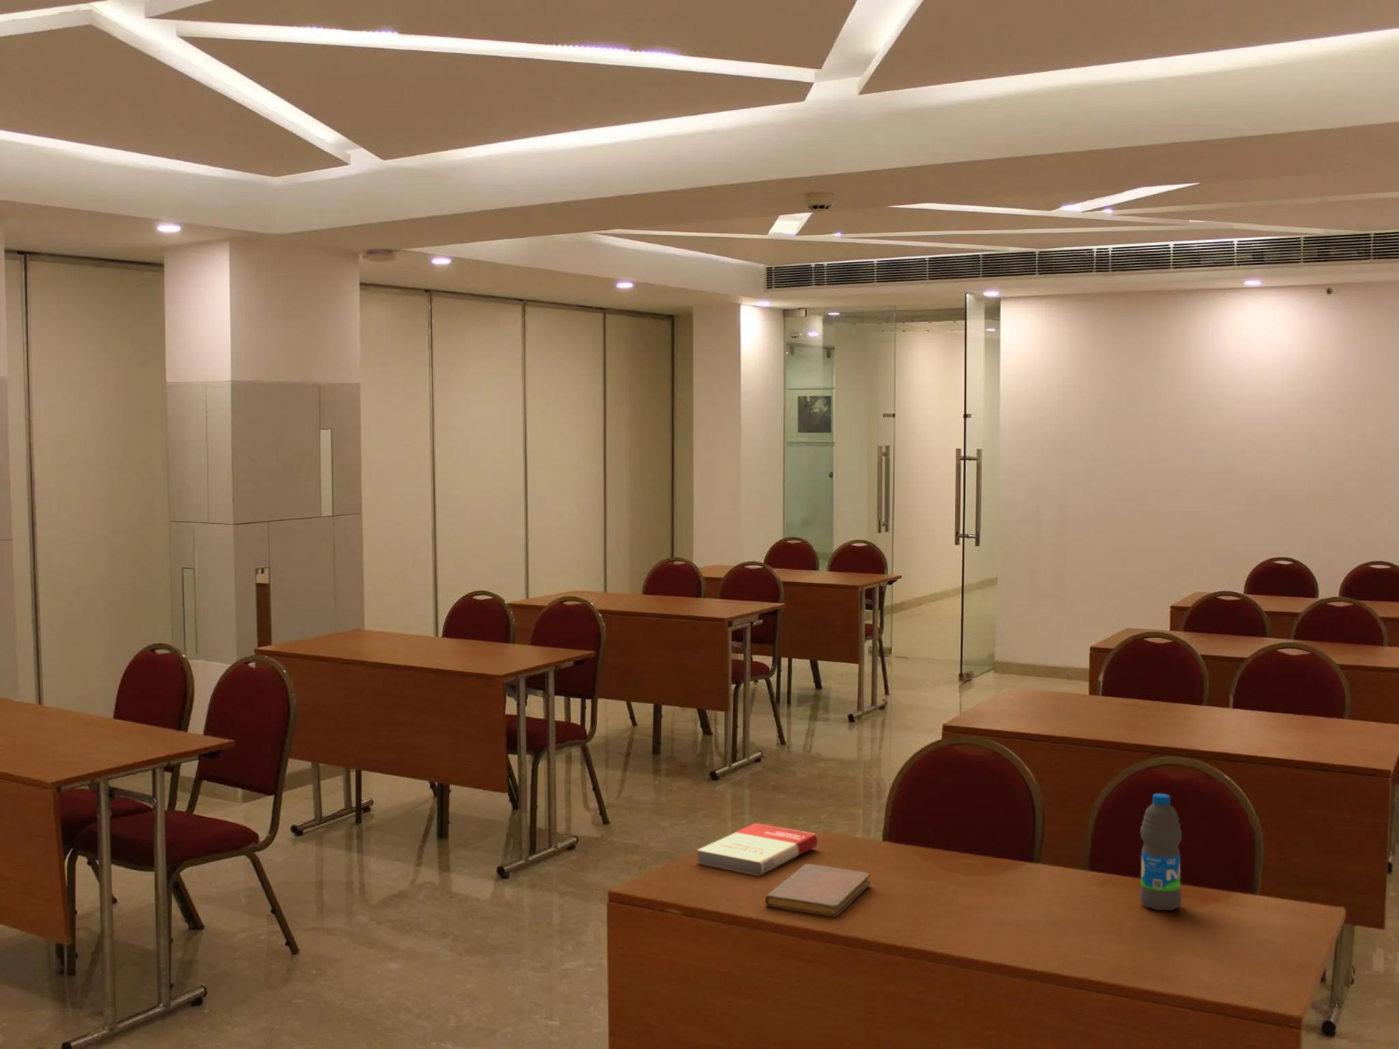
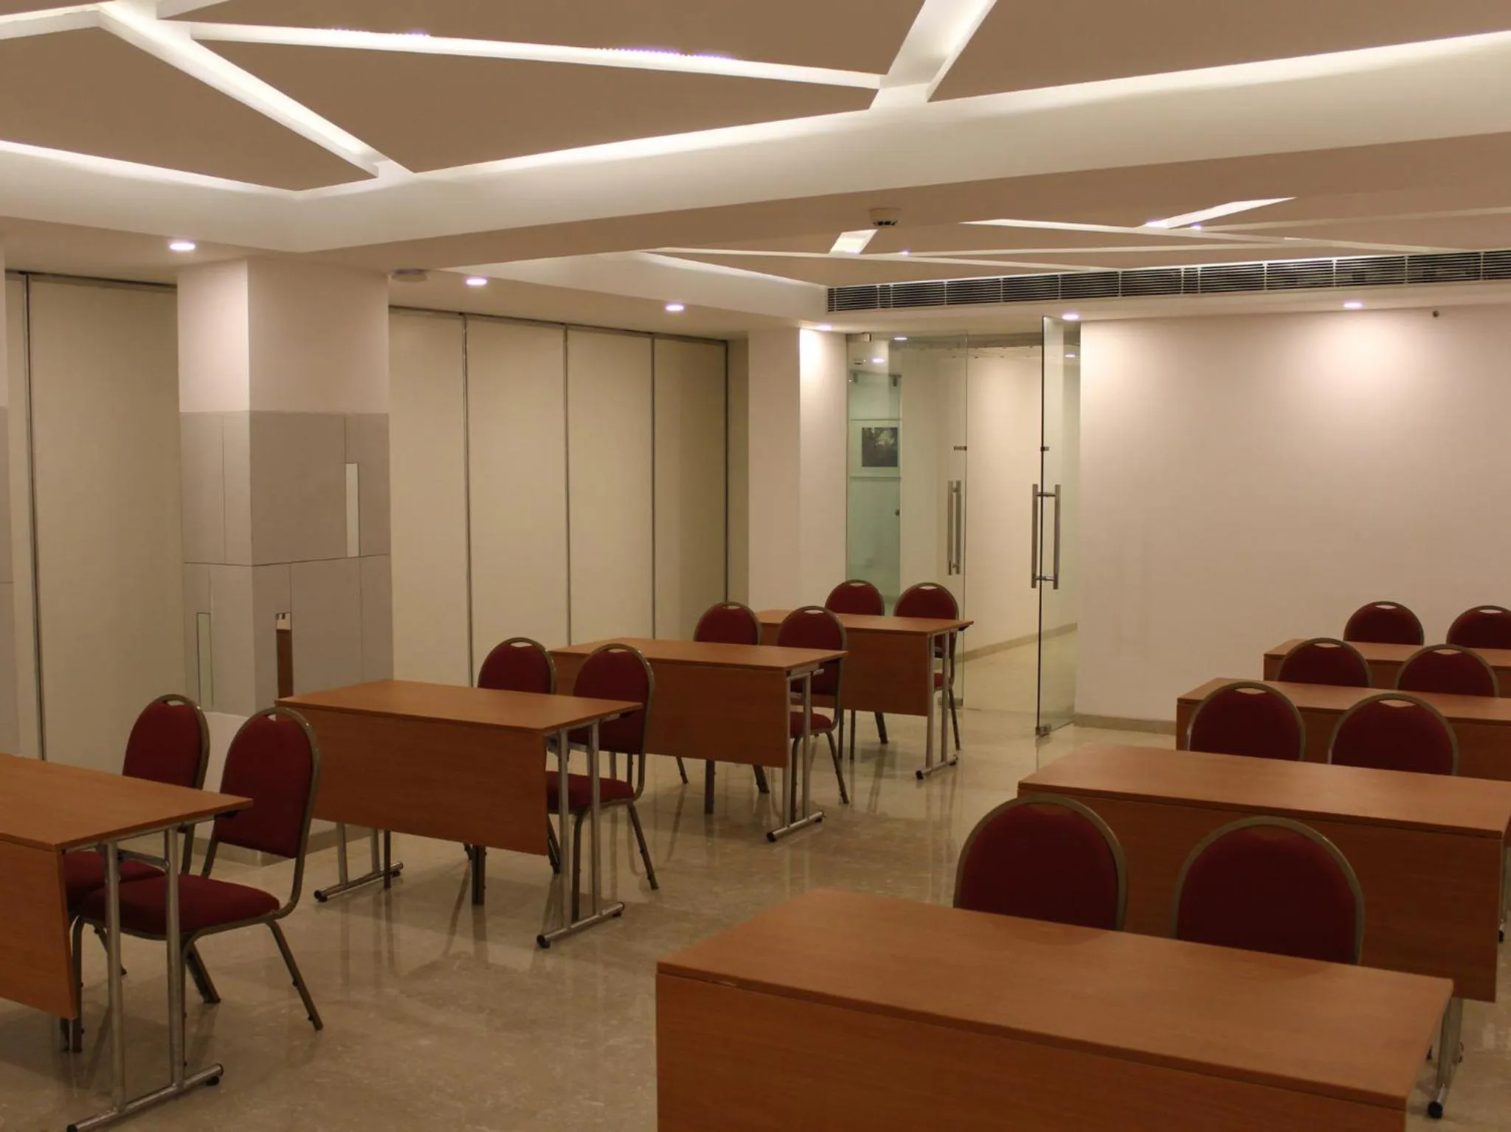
- water bottle [1139,793,1182,911]
- book [696,823,818,876]
- notebook [764,863,871,918]
